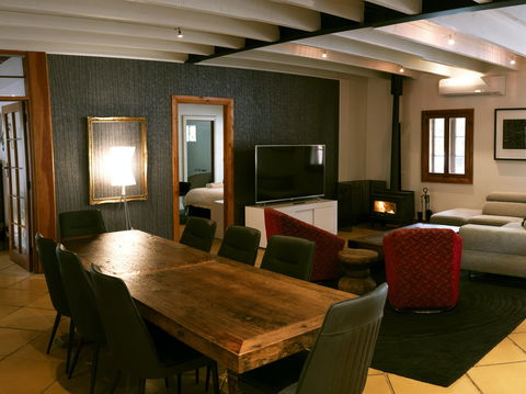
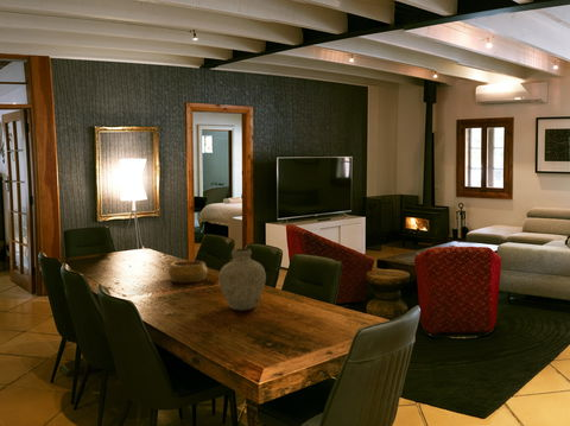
+ vase [217,247,267,311]
+ decorative bowl [166,260,209,284]
